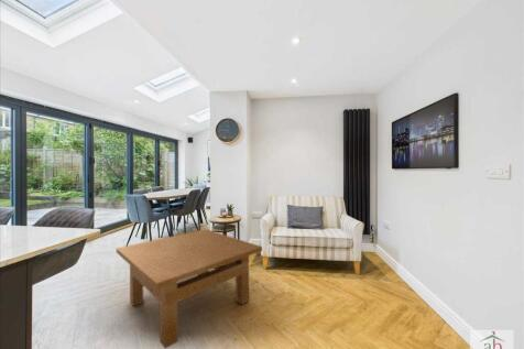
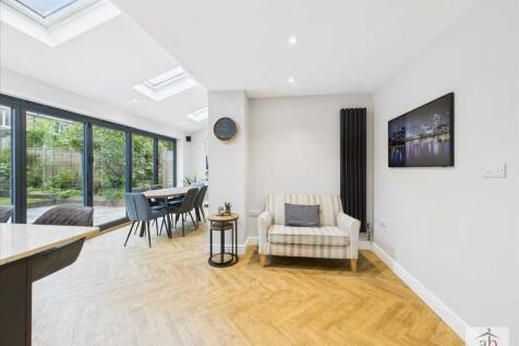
- table [116,228,263,349]
